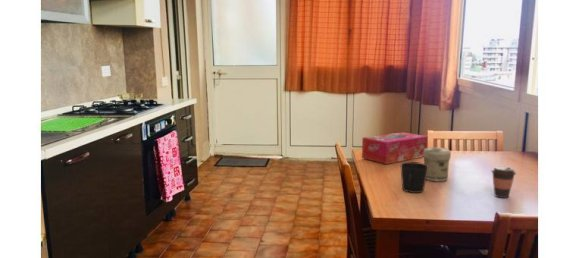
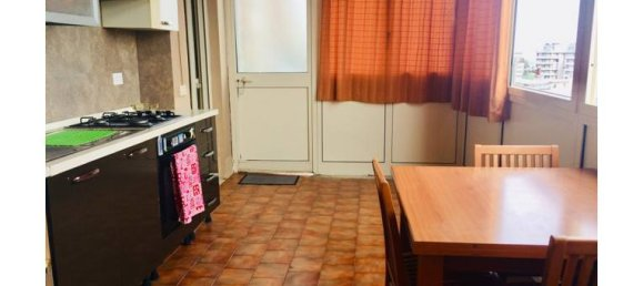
- coffee cup [490,165,517,199]
- jar [423,146,452,182]
- tissue box [361,131,428,165]
- cup [400,161,428,194]
